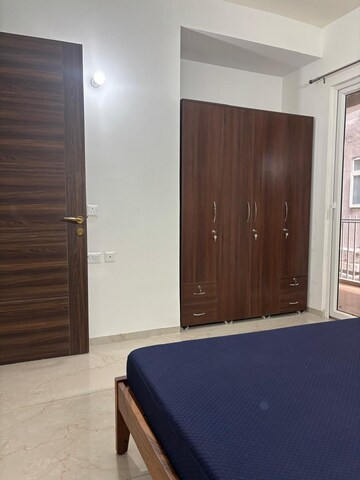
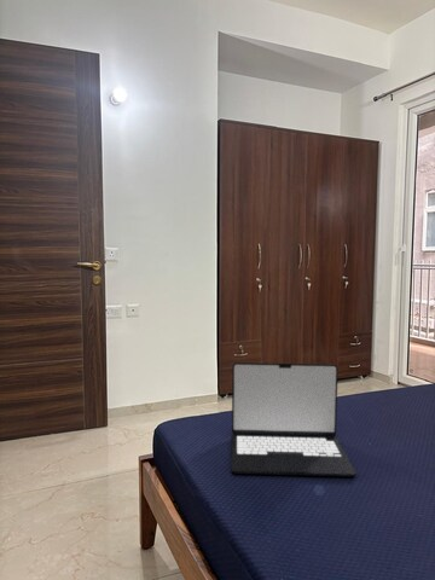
+ laptop [230,361,358,477]
